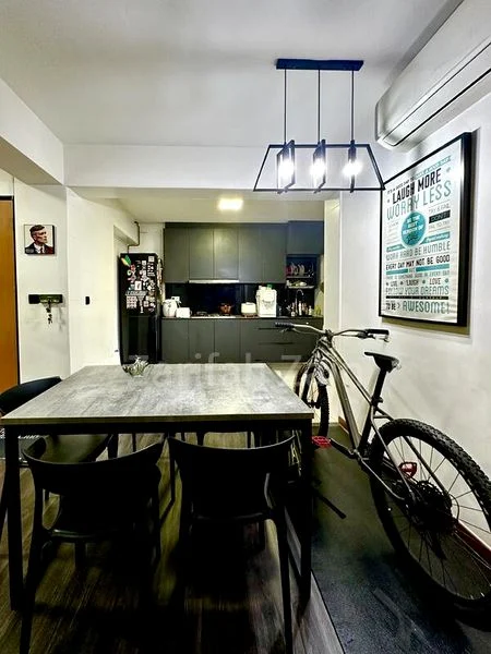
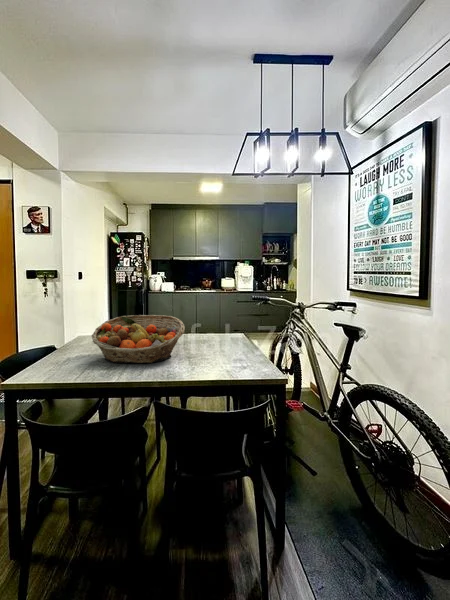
+ fruit basket [90,314,186,364]
